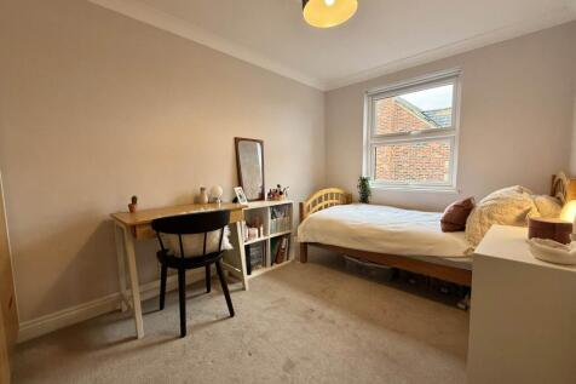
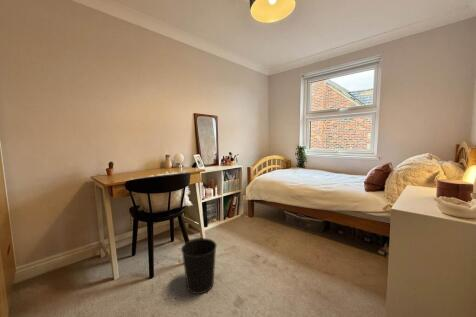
+ wastebasket [180,237,218,295]
